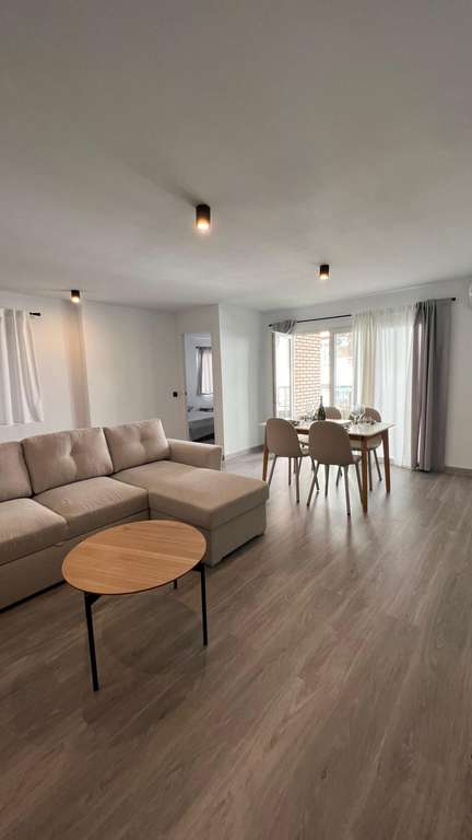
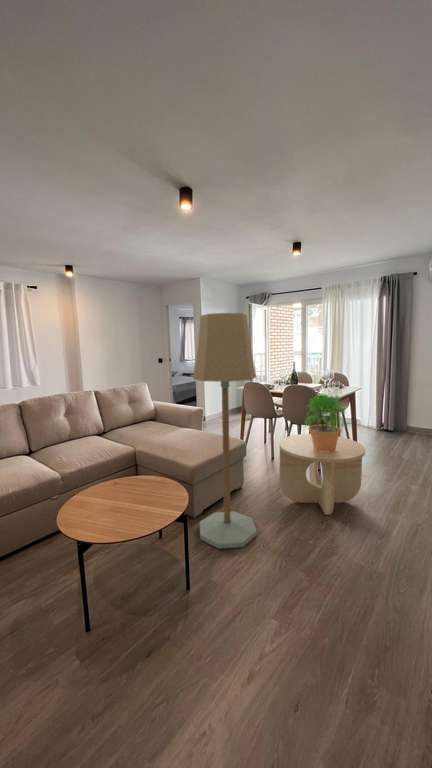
+ floor lamp [192,312,258,550]
+ potted plant [303,392,347,452]
+ side table [278,433,366,516]
